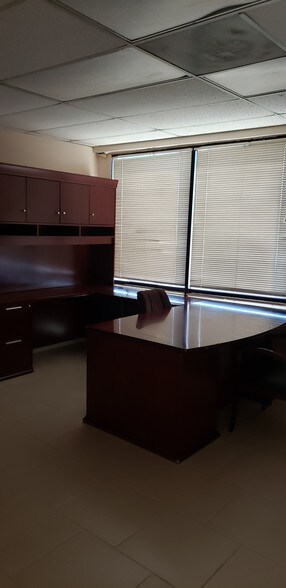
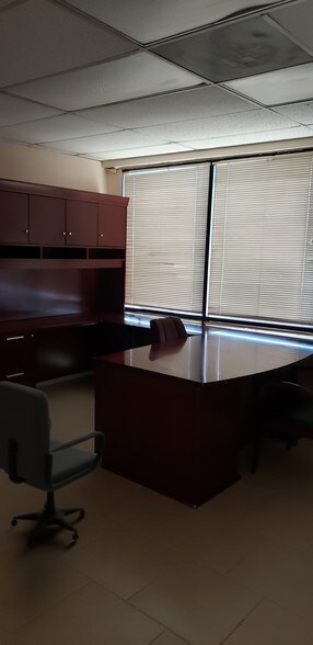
+ office chair [0,381,106,548]
